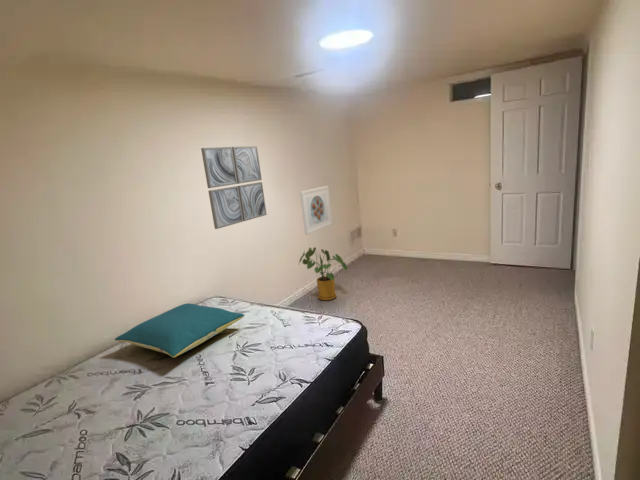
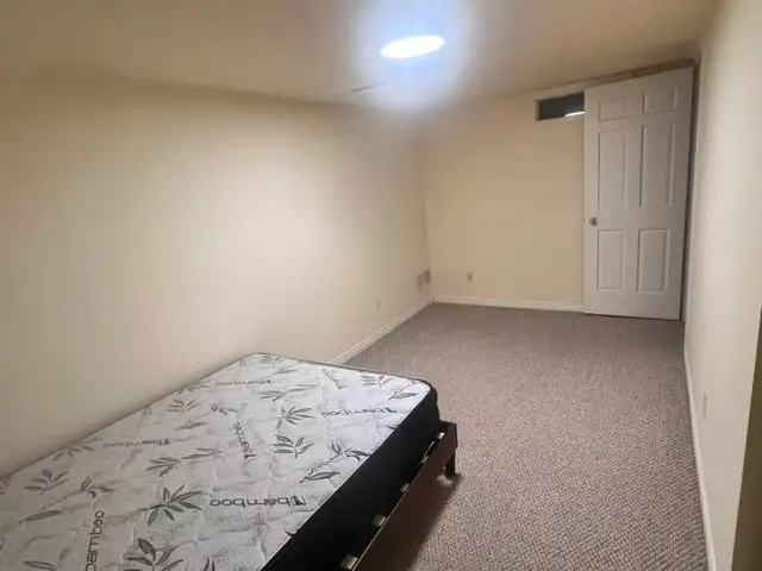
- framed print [299,185,333,236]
- house plant [298,246,348,301]
- wall art [200,145,268,230]
- pillow [114,302,246,359]
